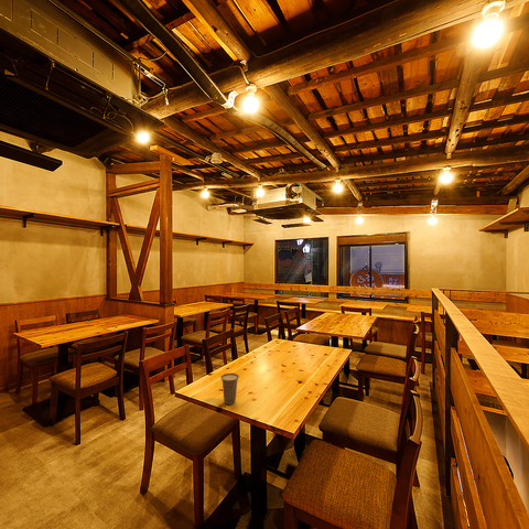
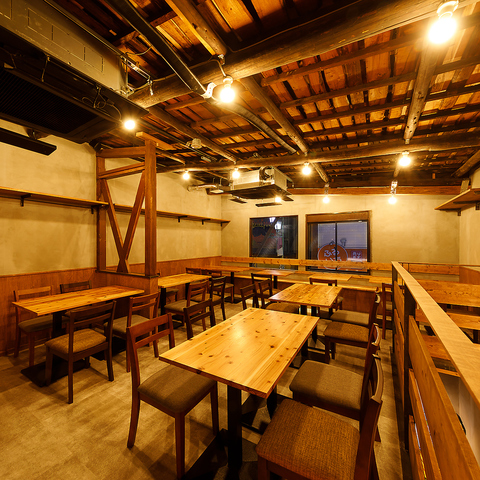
- cup [219,373,240,406]
